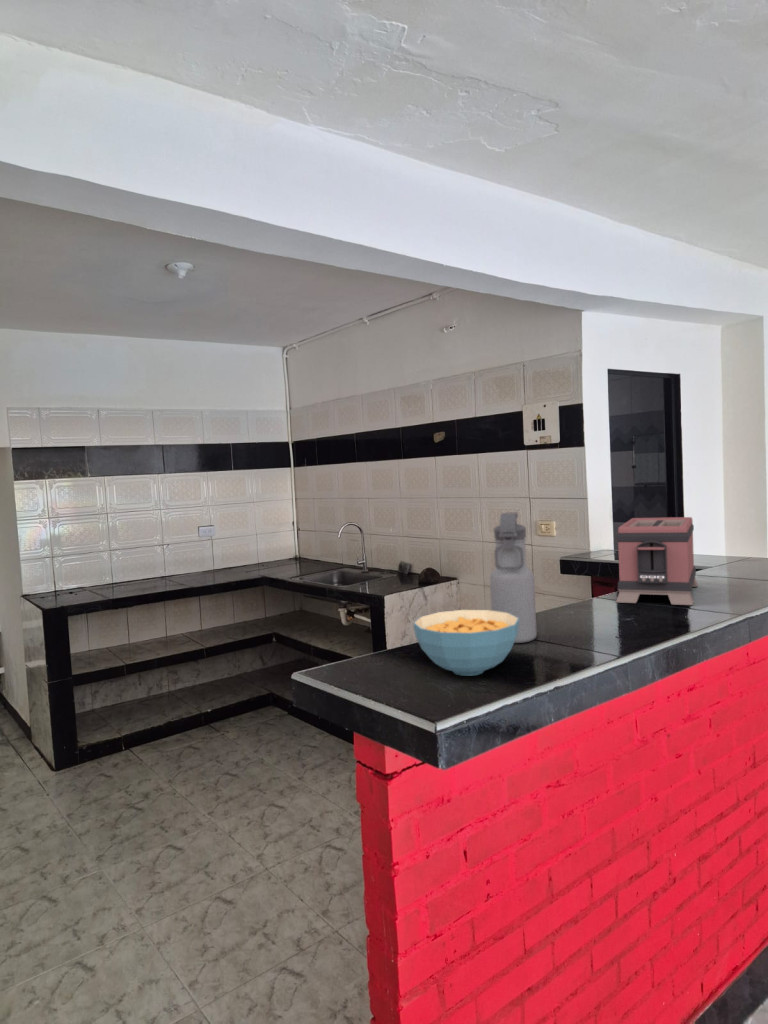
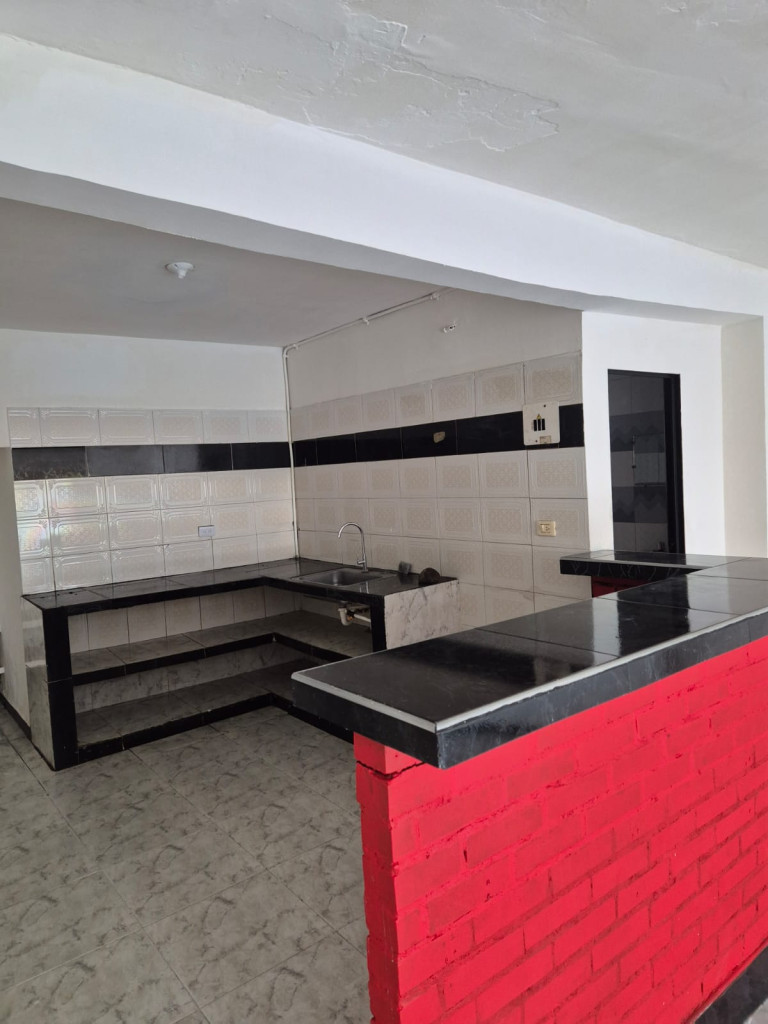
- water bottle [489,511,538,644]
- cereal bowl [412,609,519,677]
- toaster [615,516,699,606]
